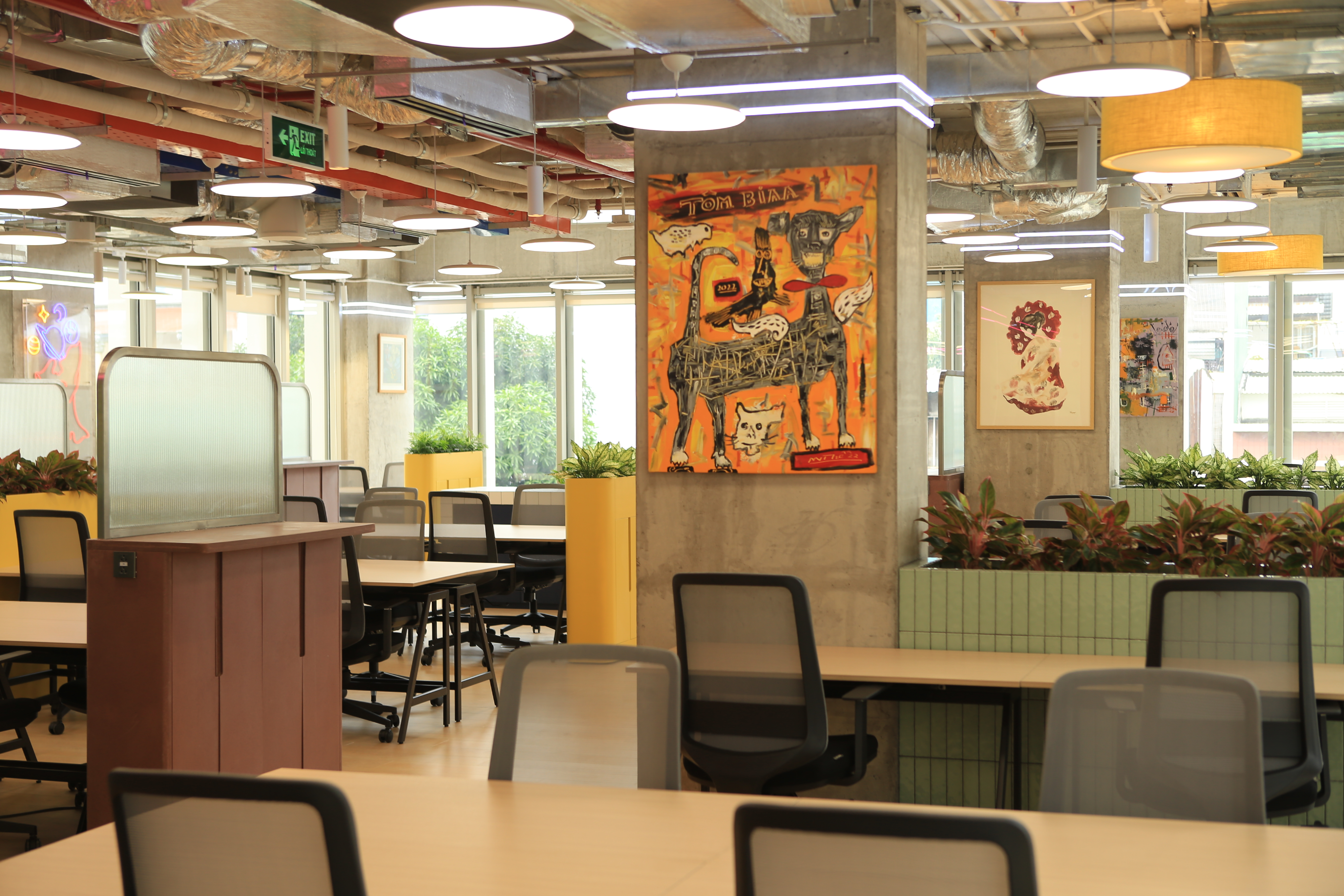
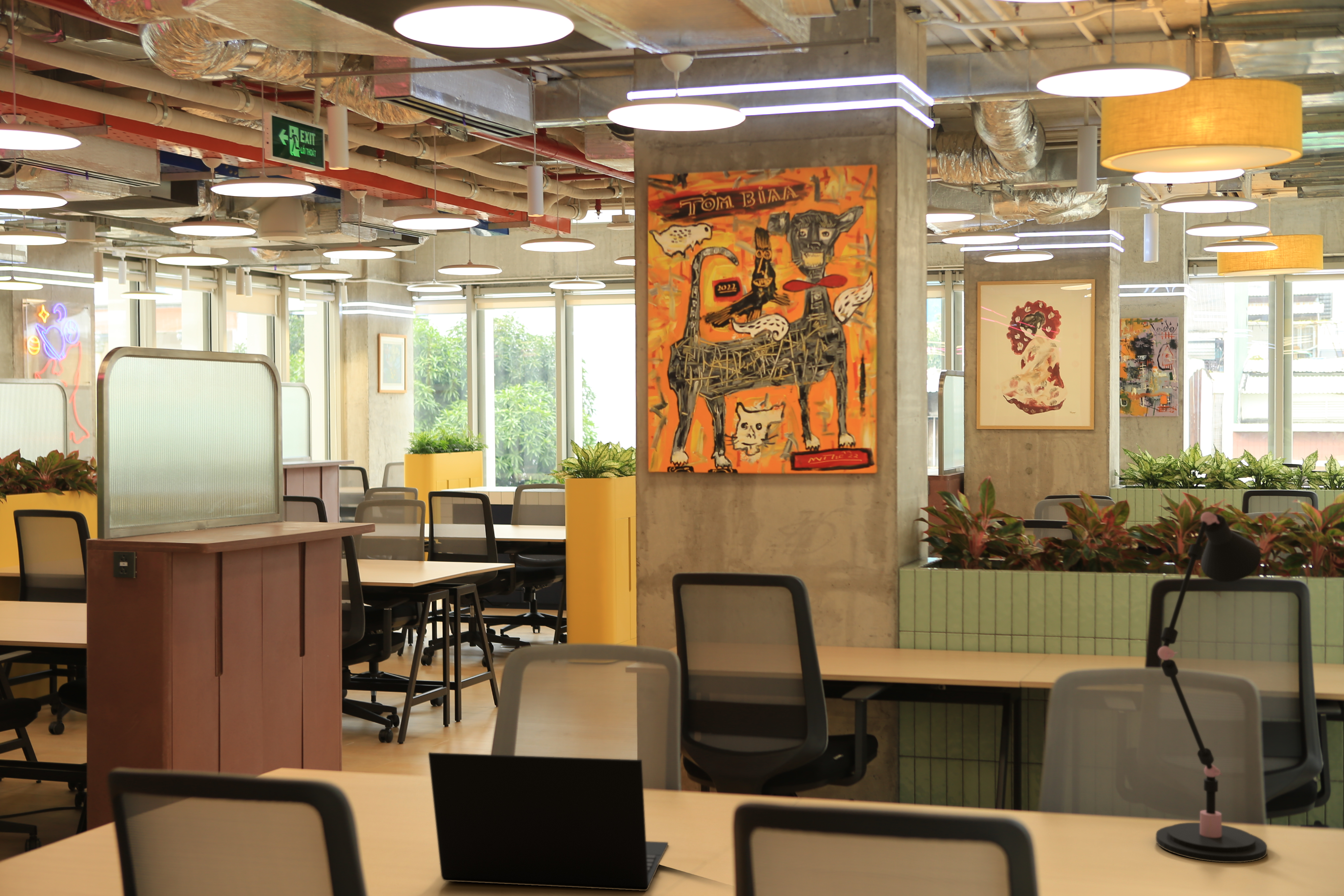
+ desk lamp [1156,511,1268,863]
+ laptop [428,752,668,891]
